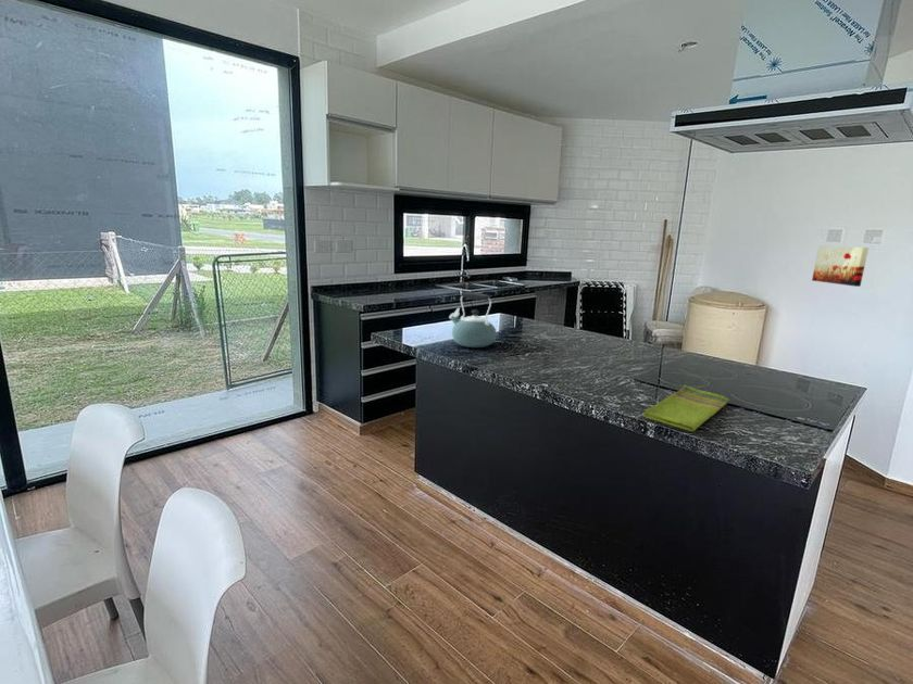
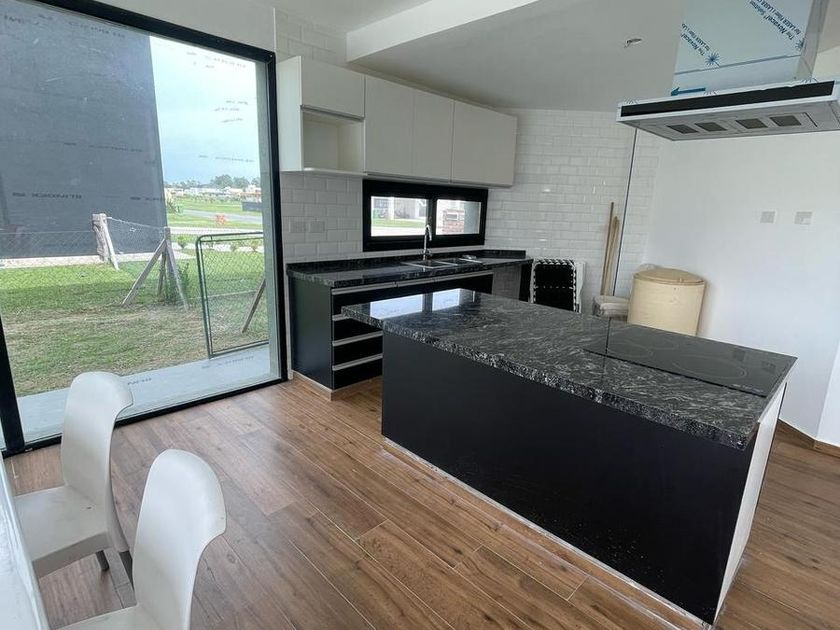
- wall art [811,245,870,288]
- kettle [448,292,498,349]
- dish towel [642,384,730,432]
